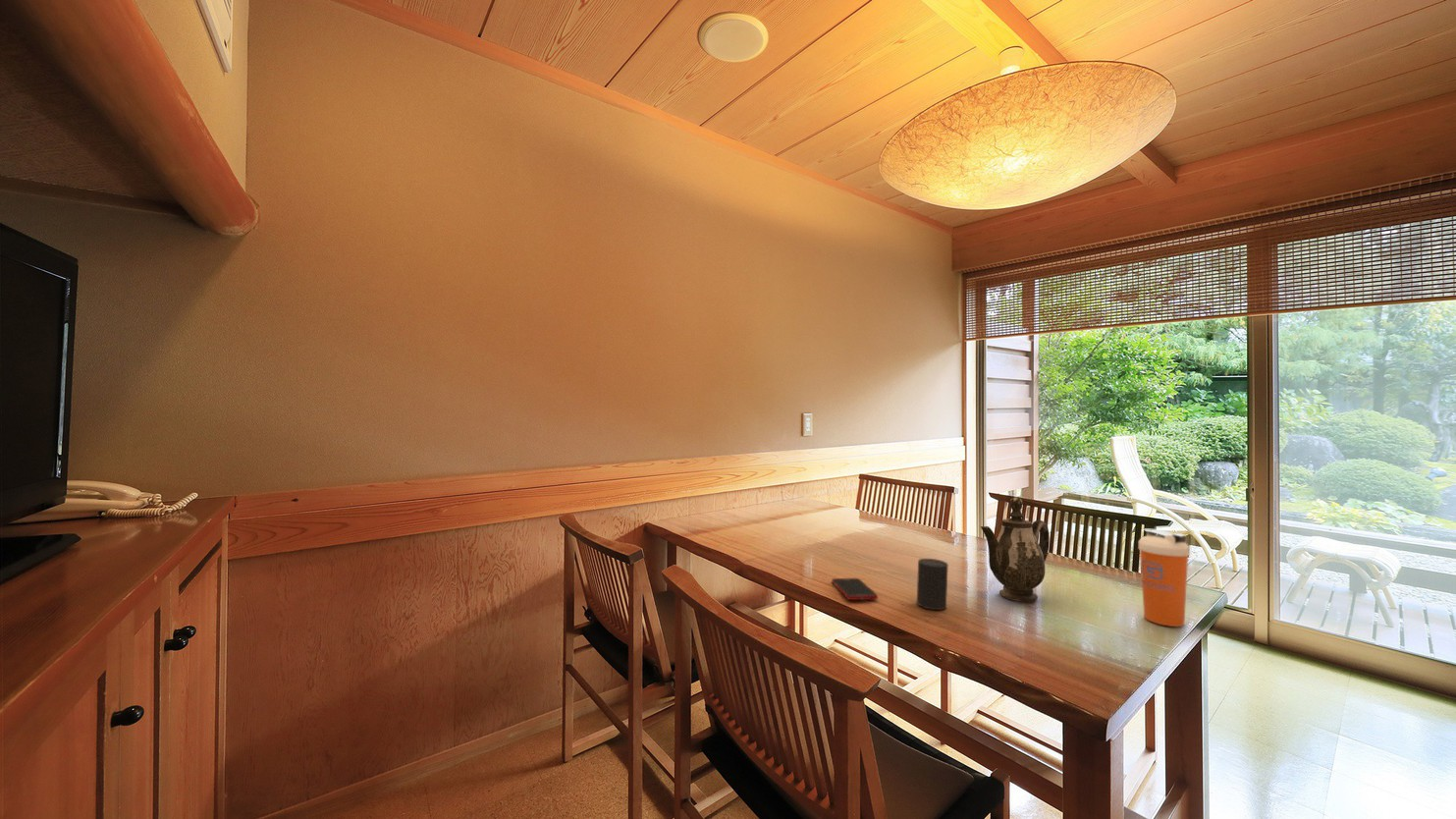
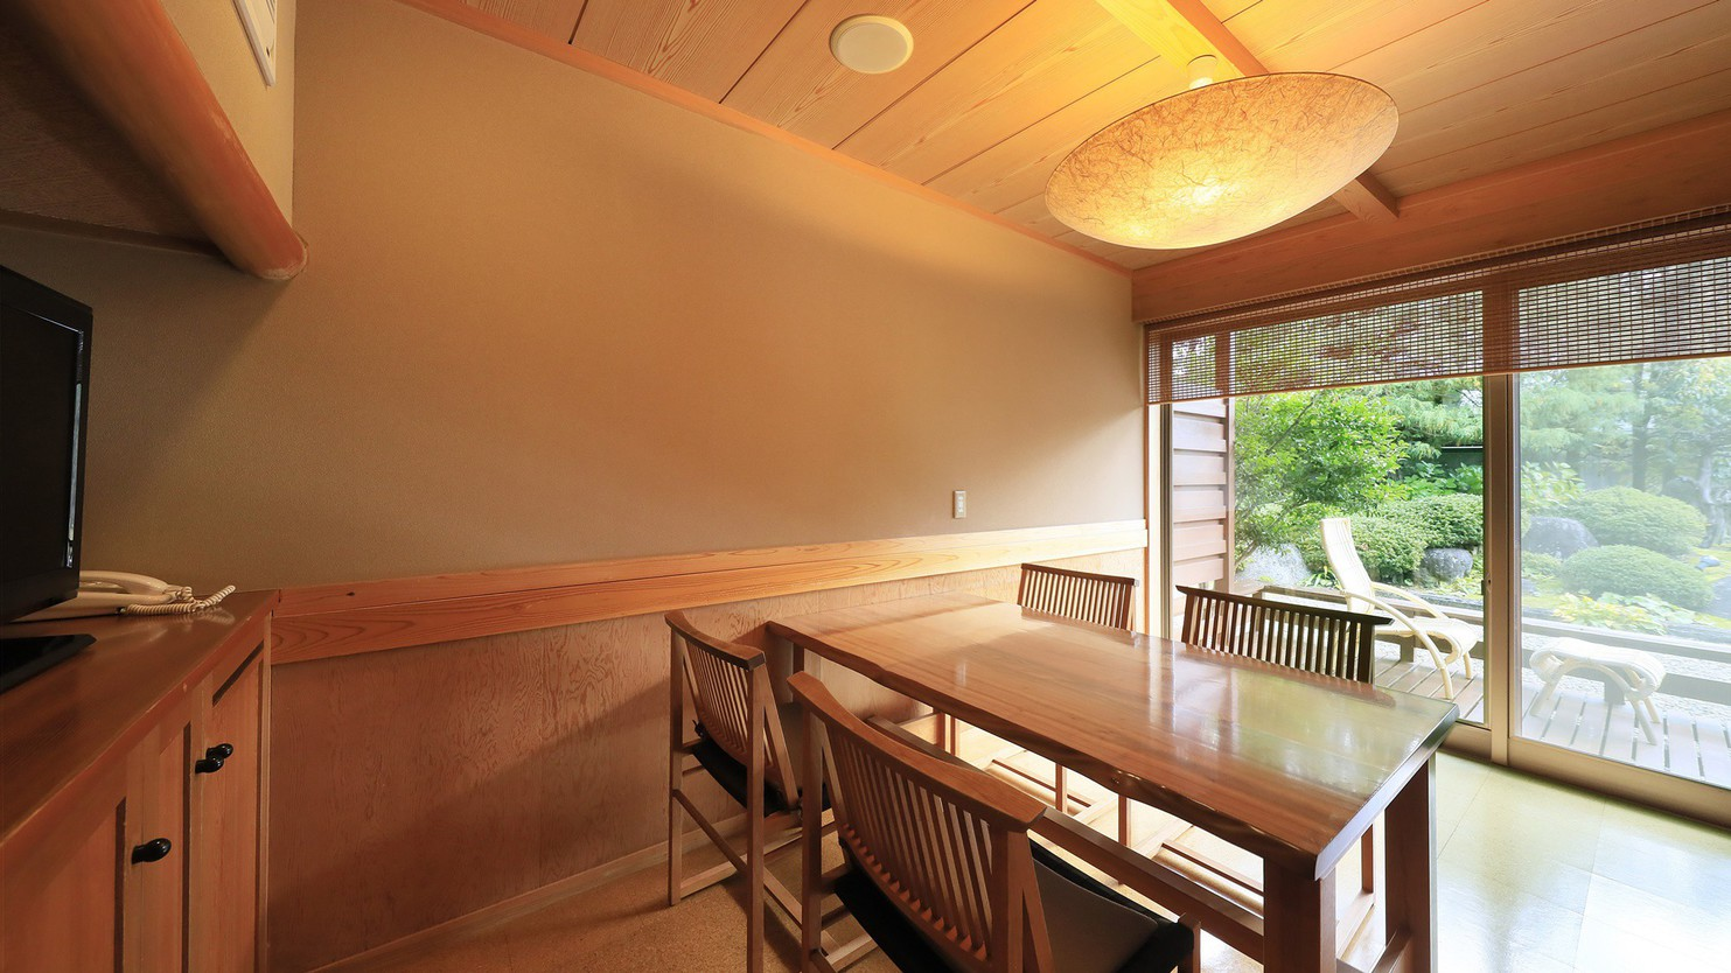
- teapot [980,496,1051,602]
- shaker bottle [1137,528,1191,628]
- cup [916,558,949,611]
- cell phone [831,577,879,601]
